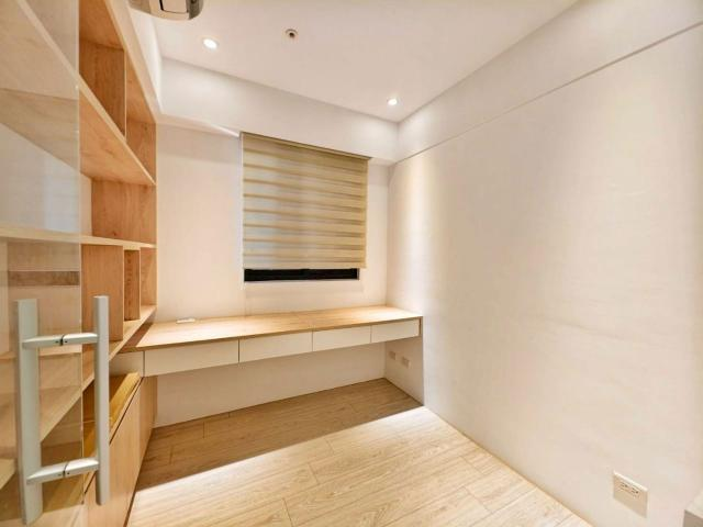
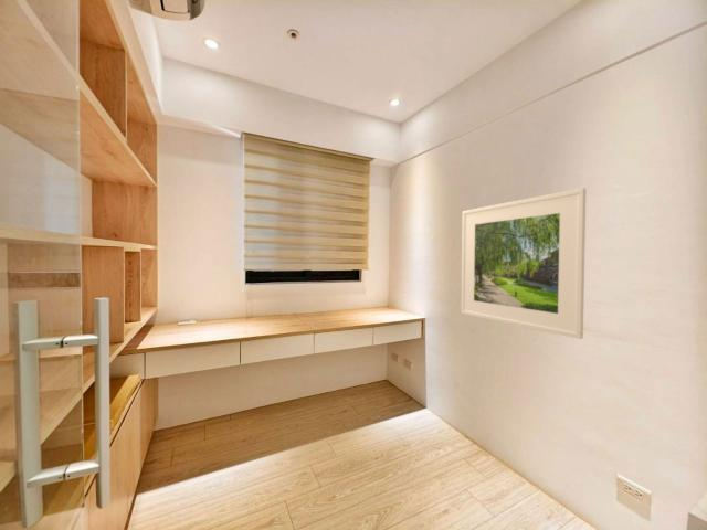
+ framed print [460,187,587,340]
